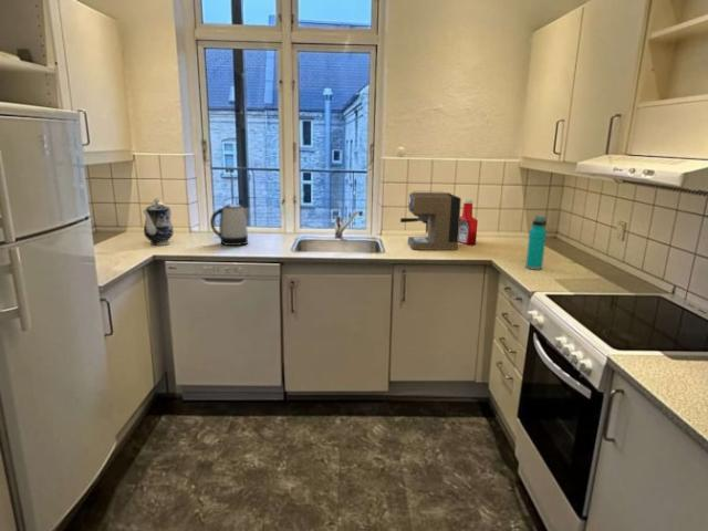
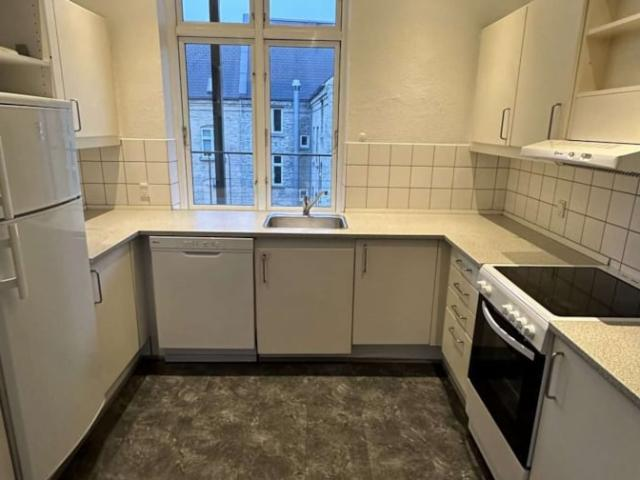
- water bottle [524,215,548,271]
- teapot [142,197,175,247]
- kettle [209,204,249,247]
- coffee maker [399,191,462,251]
- soap bottle [458,199,479,246]
